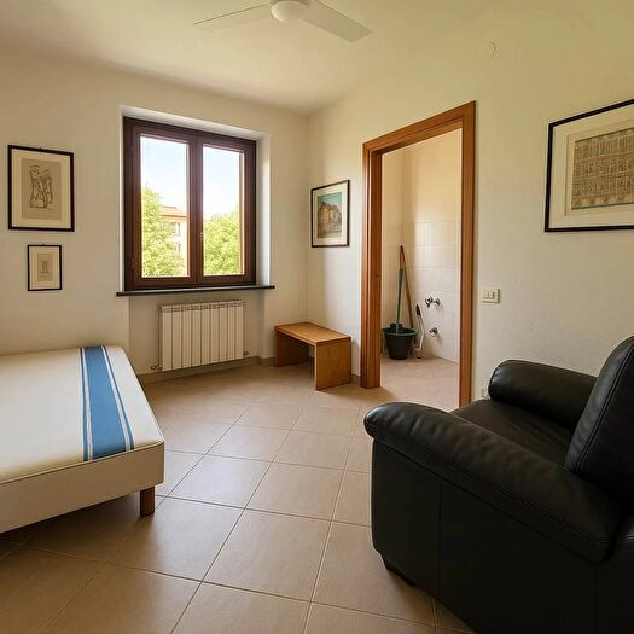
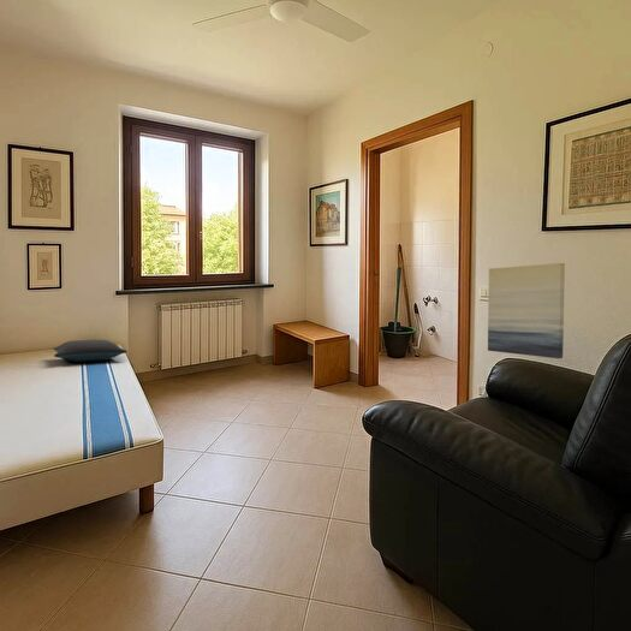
+ wall art [487,262,566,359]
+ pillow [52,339,129,363]
